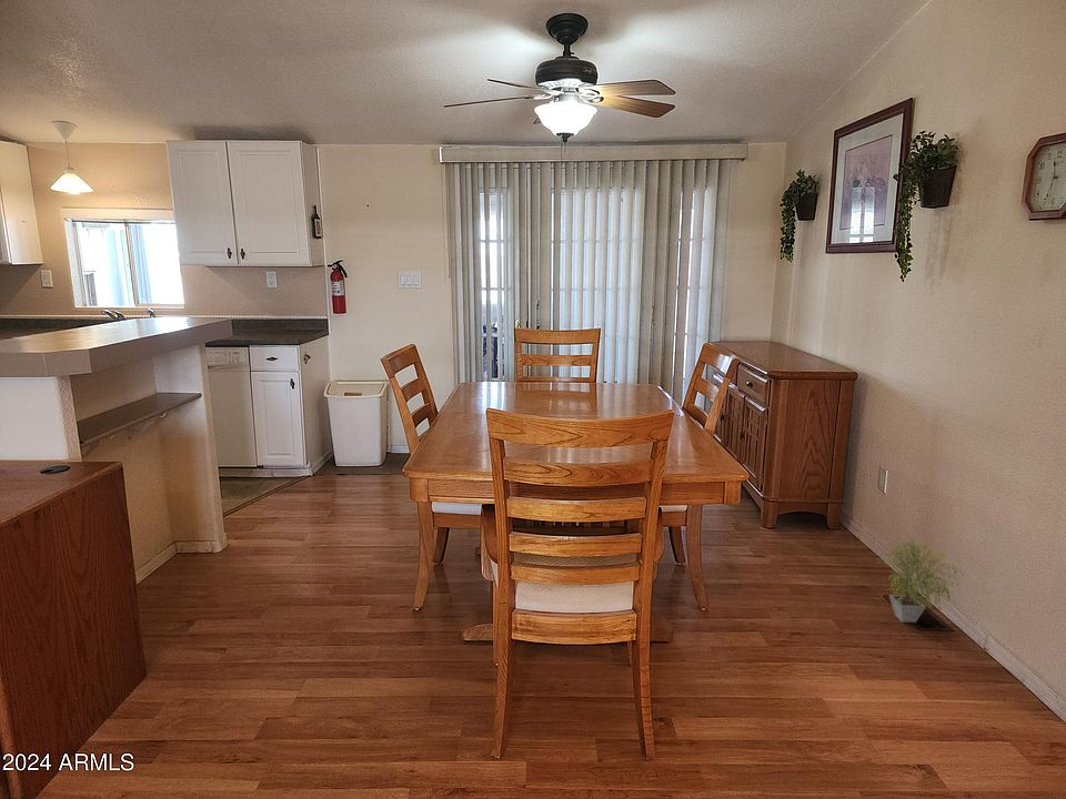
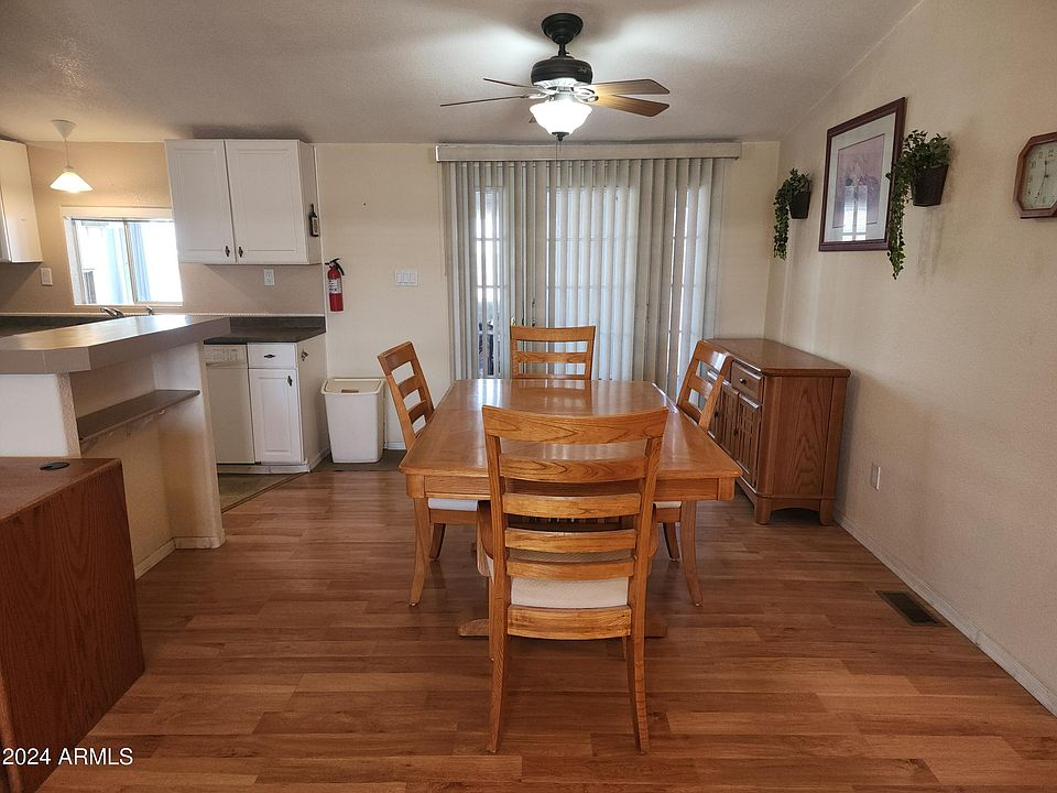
- potted plant [875,536,971,624]
